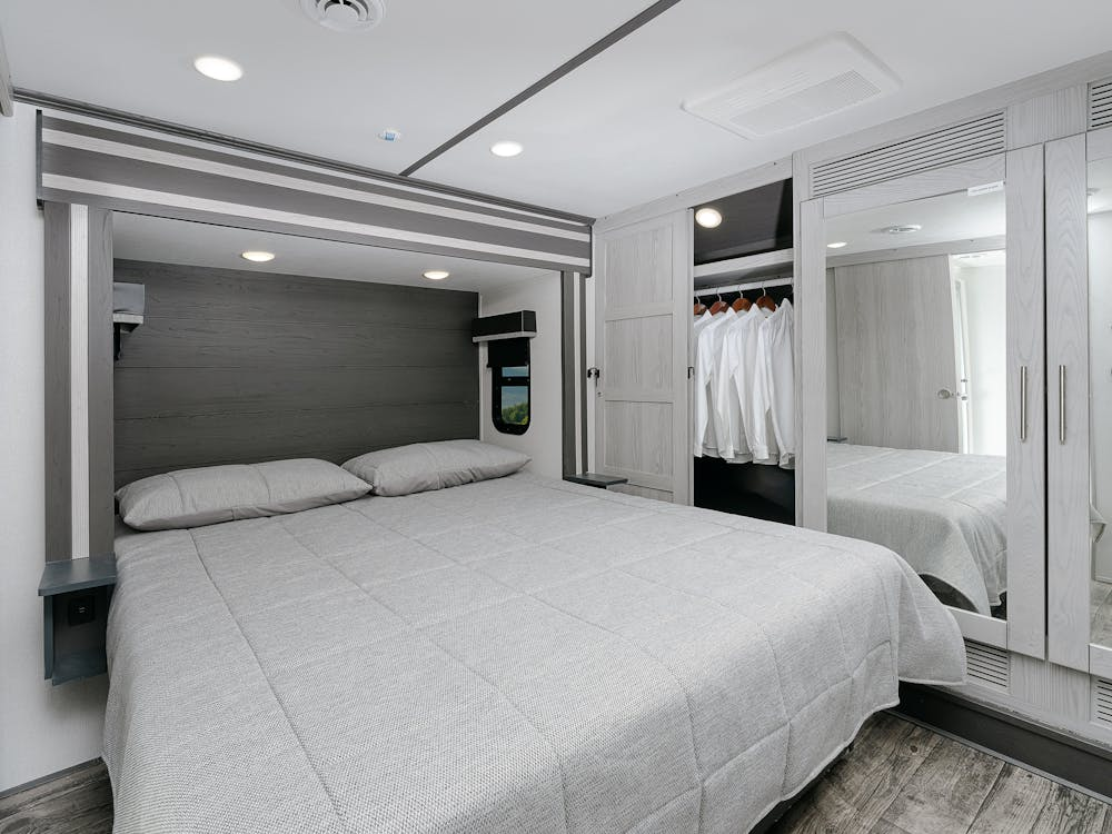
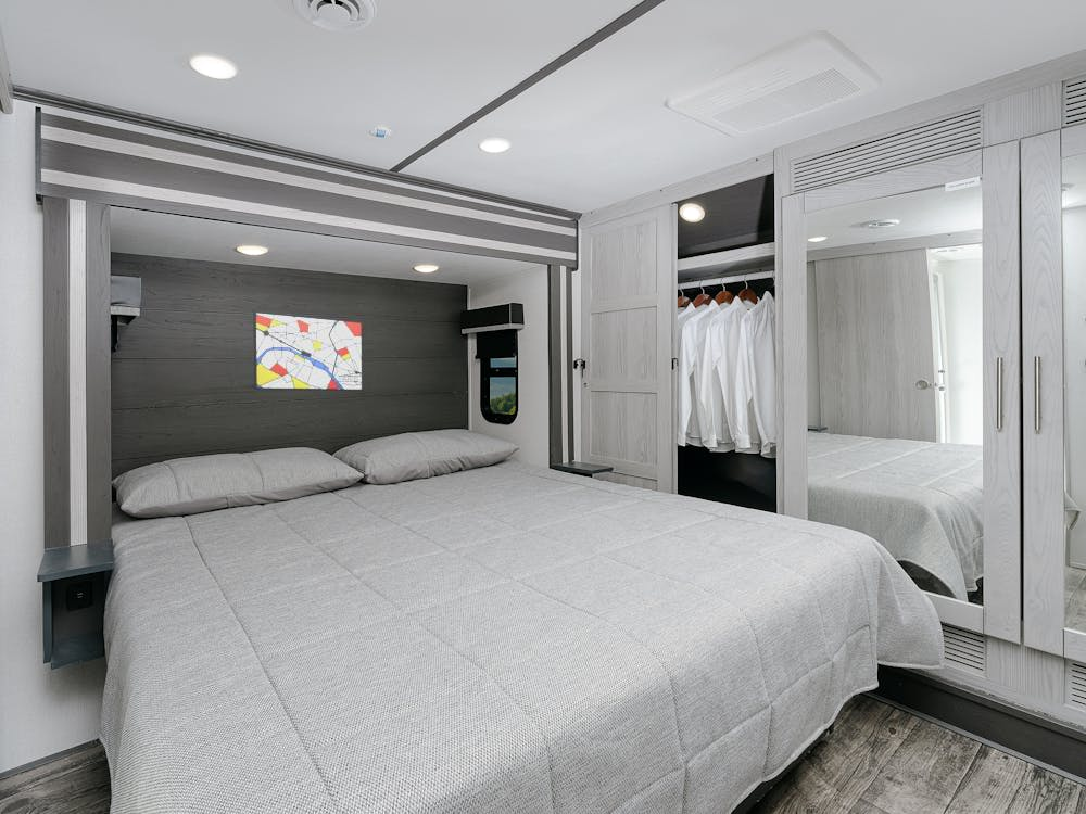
+ wall art [253,310,364,392]
